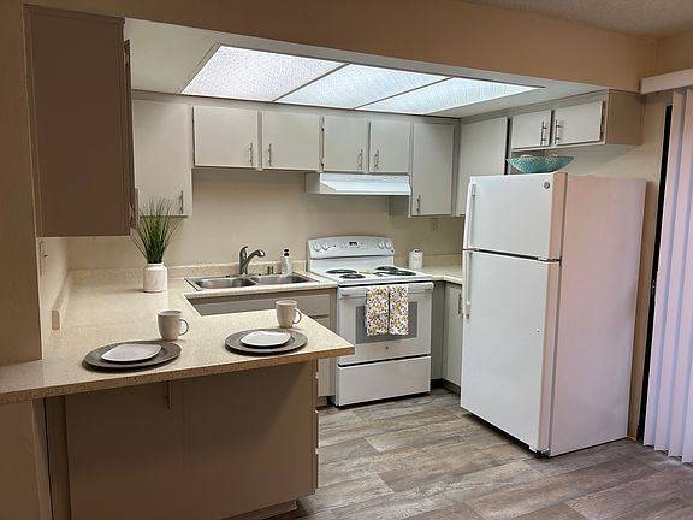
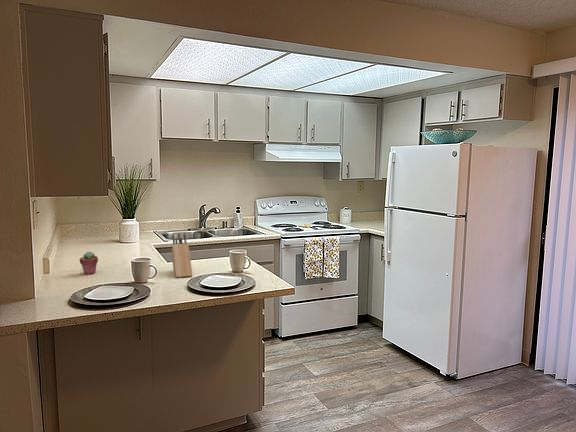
+ potted succulent [78,251,99,275]
+ knife block [171,232,193,278]
